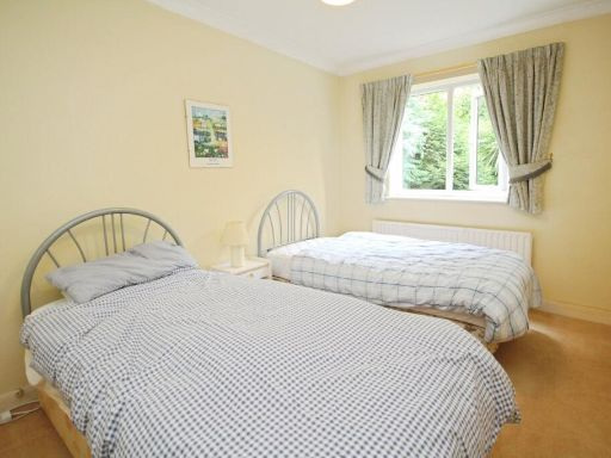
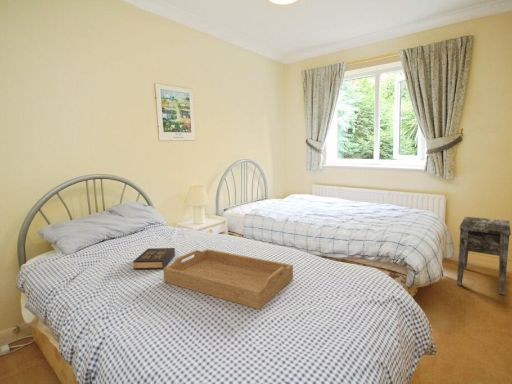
+ hardback book [132,247,176,270]
+ side table [456,216,512,296]
+ serving tray [162,248,294,310]
